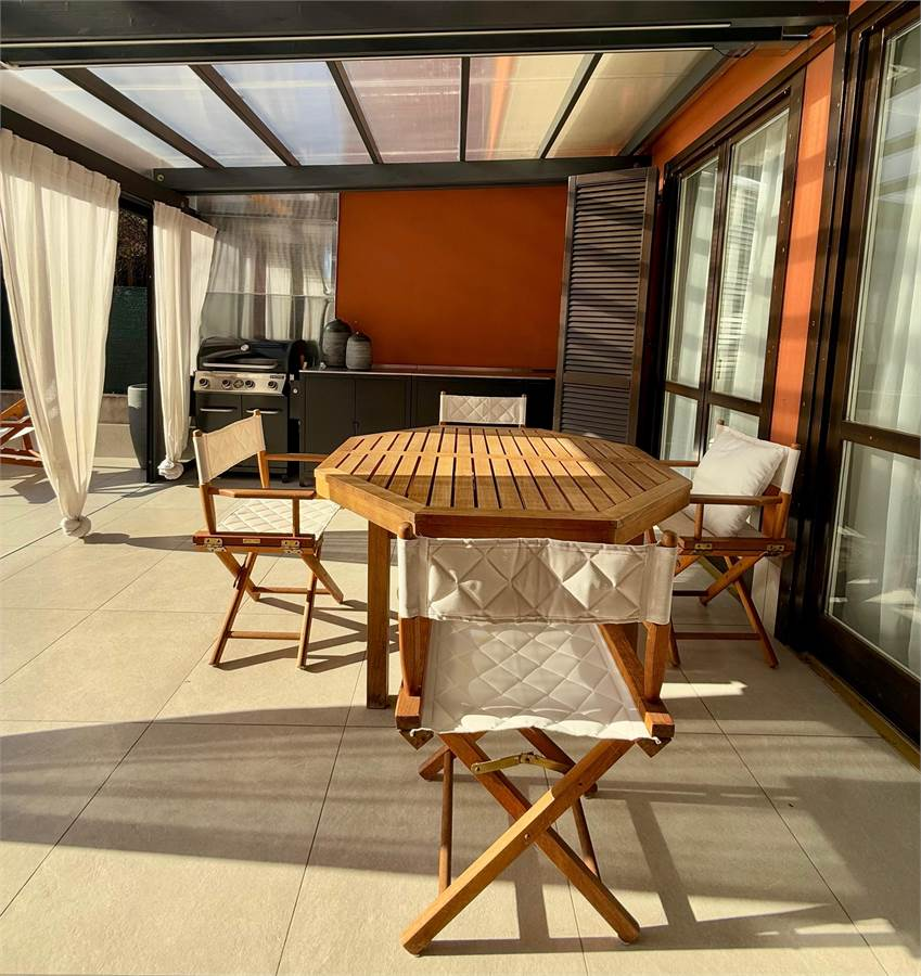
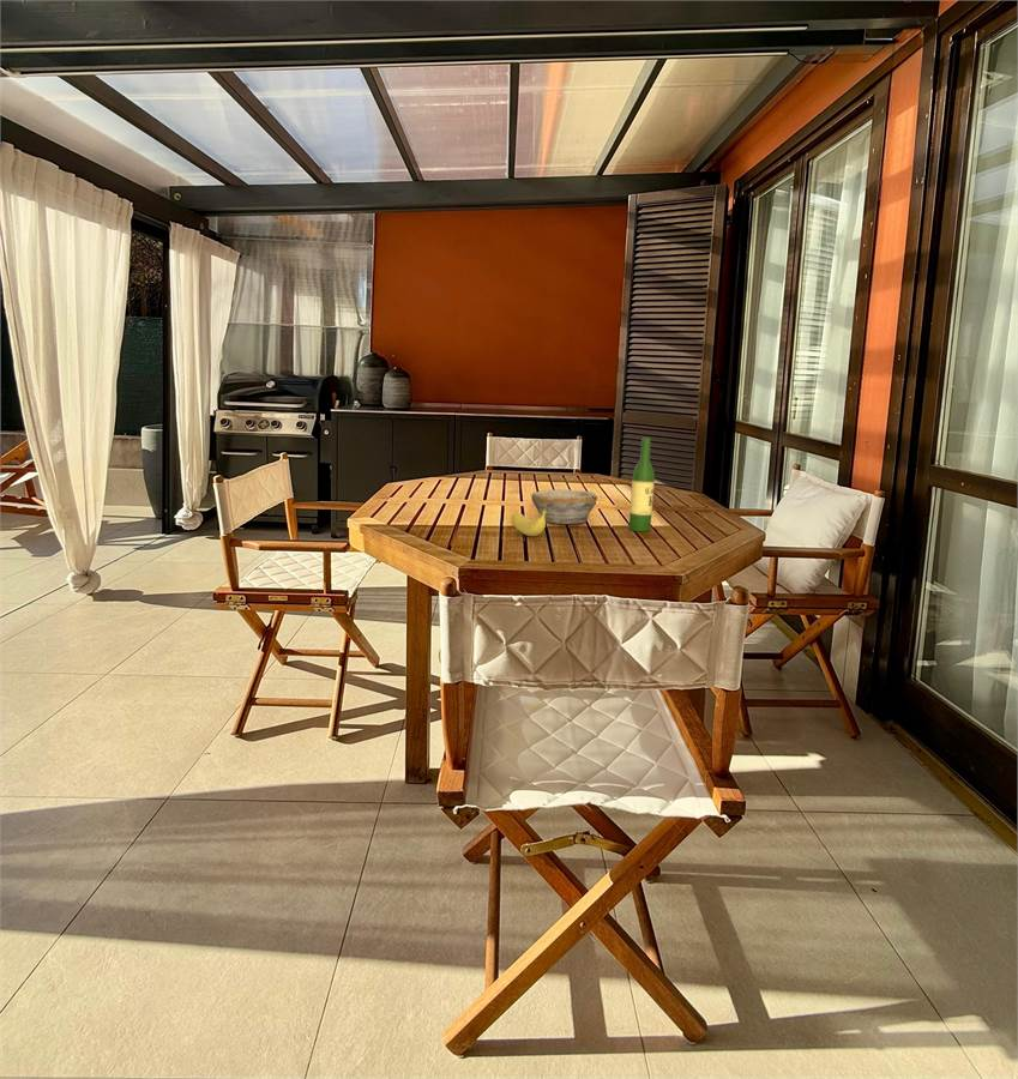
+ fruit [511,508,547,537]
+ wine bottle [628,436,656,532]
+ bowl [530,488,598,525]
